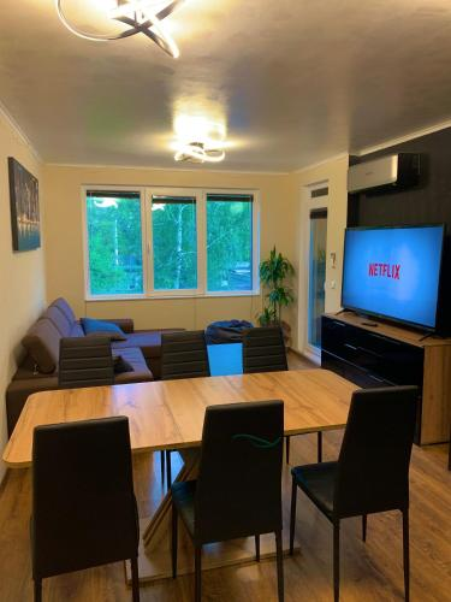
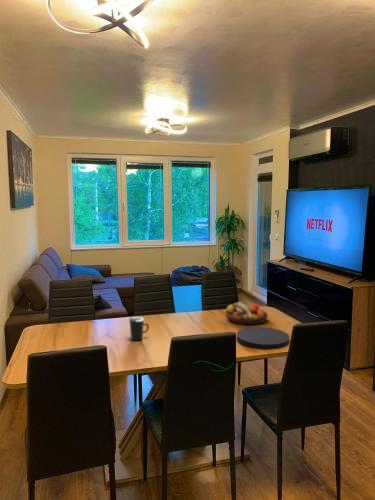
+ mug [128,316,150,341]
+ fruit bowl [225,301,269,325]
+ plate [236,326,290,350]
